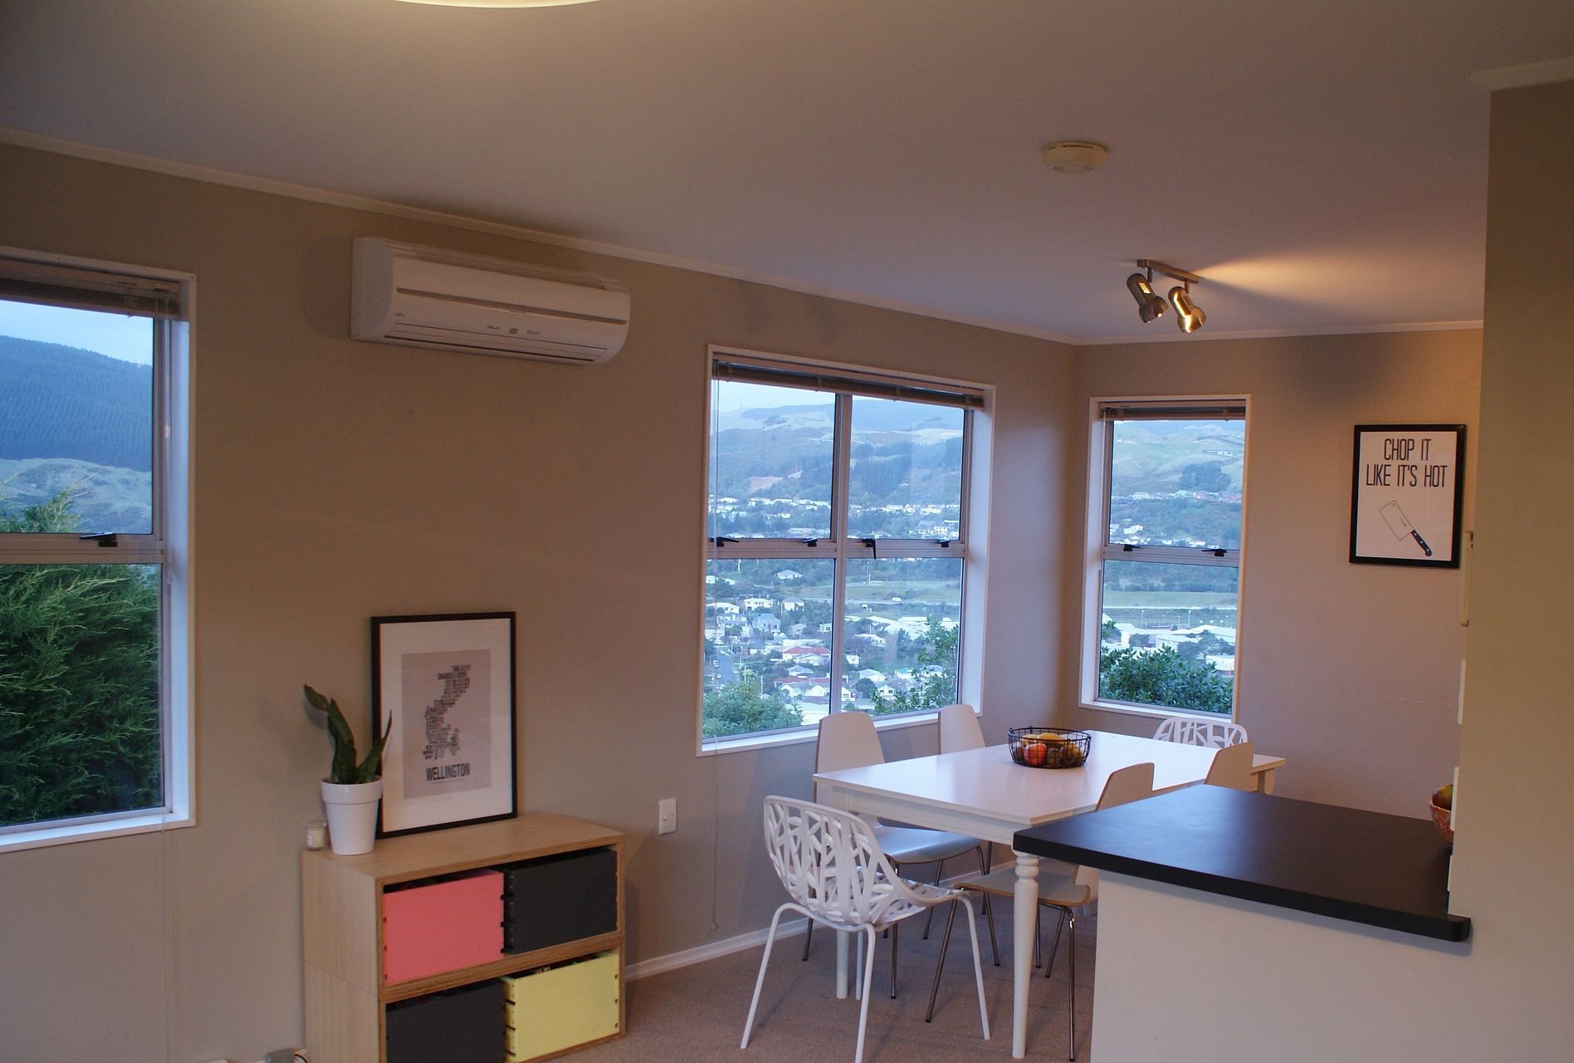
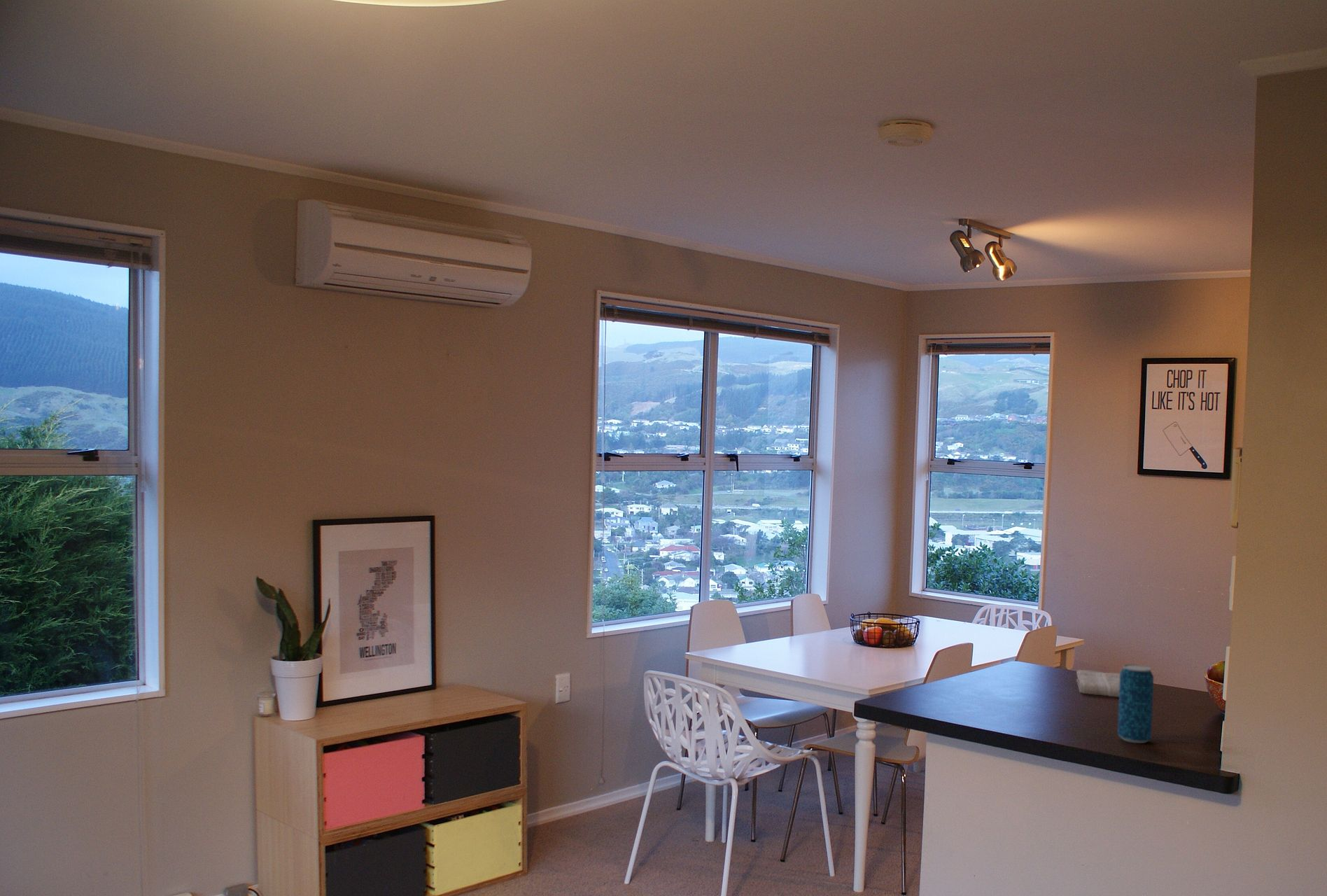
+ beverage can [1117,664,1154,744]
+ washcloth [1076,669,1120,698]
